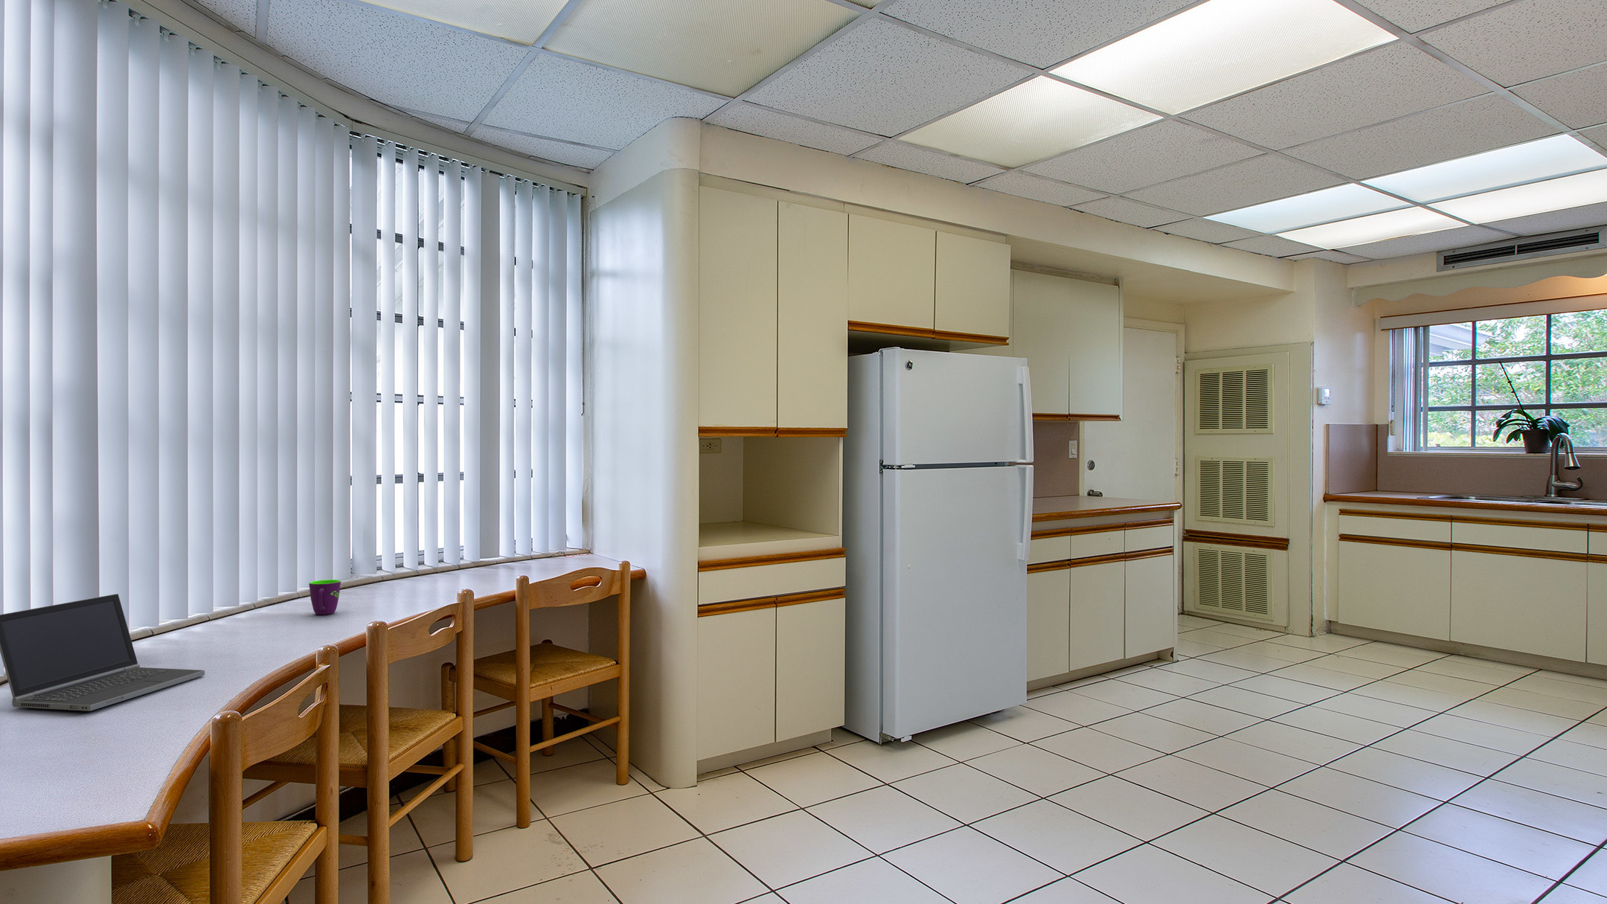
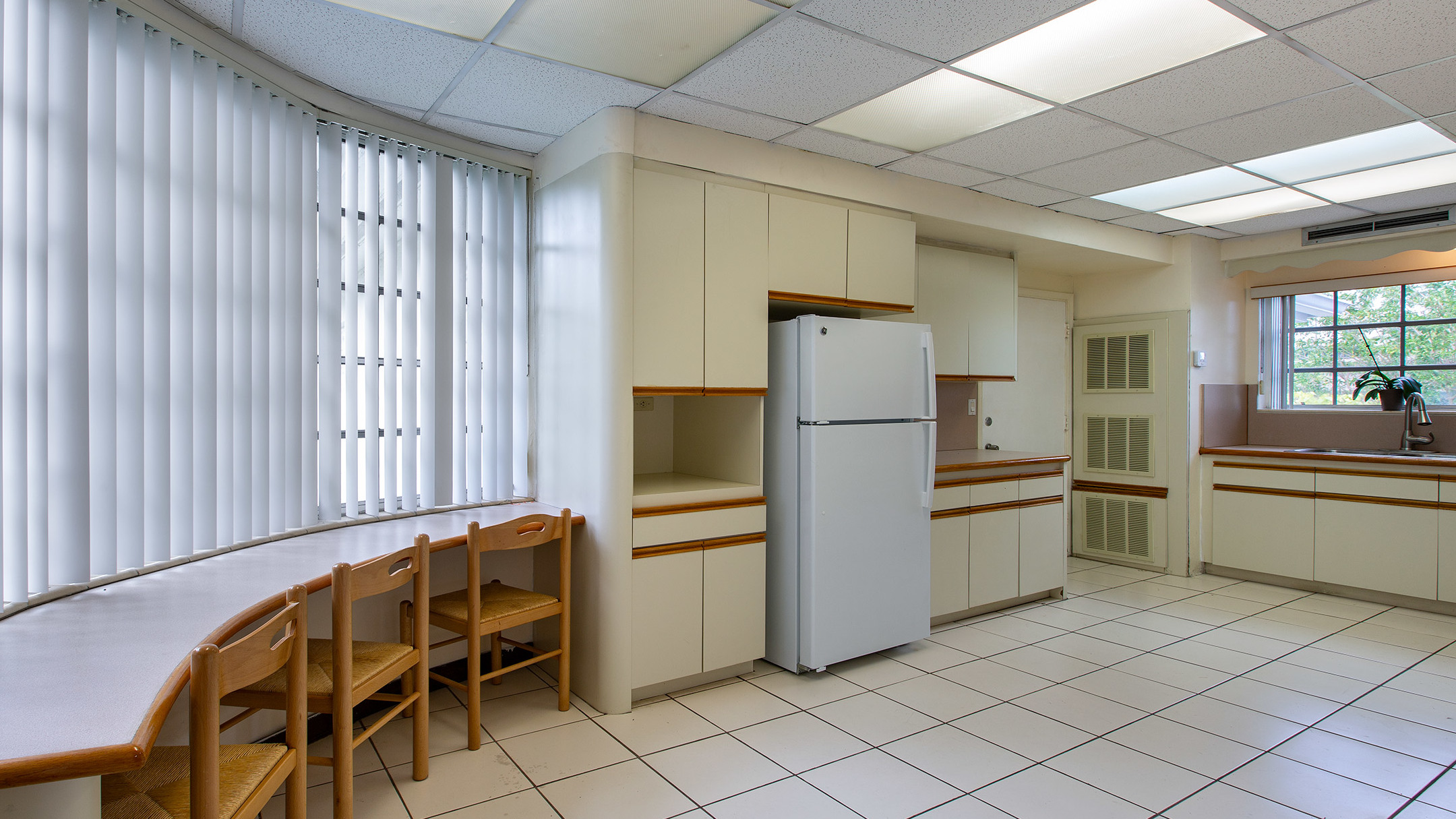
- mug [308,578,341,615]
- laptop computer [0,593,205,712]
